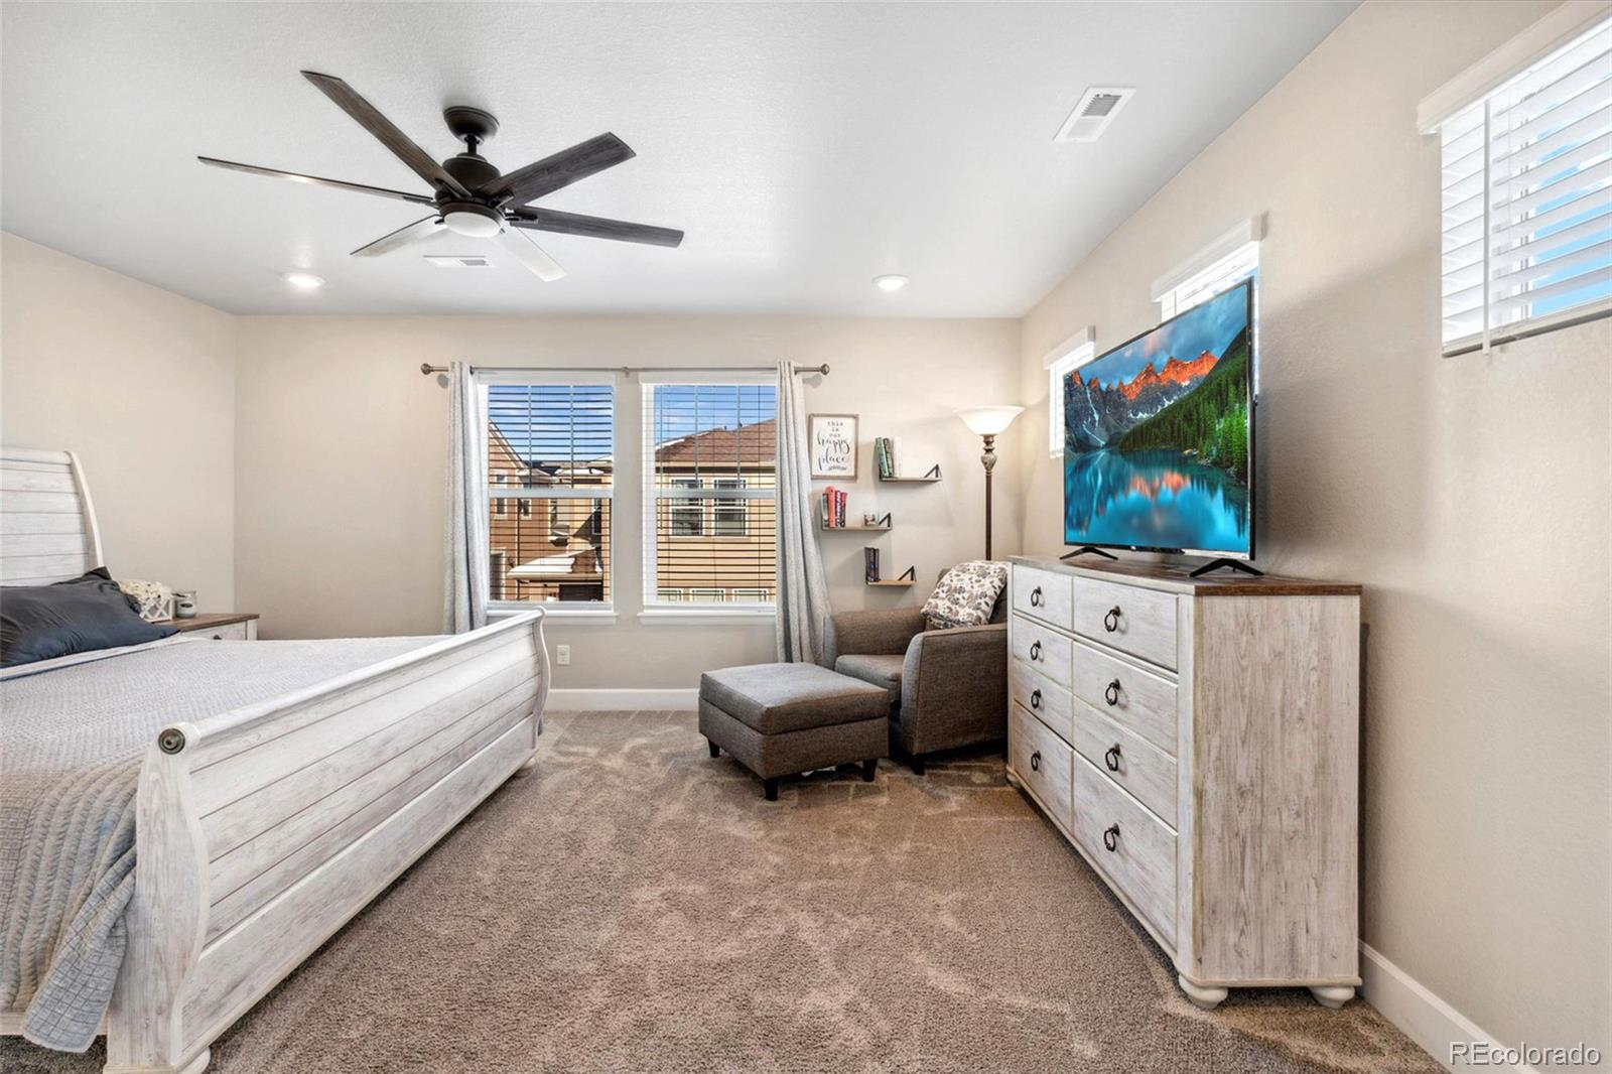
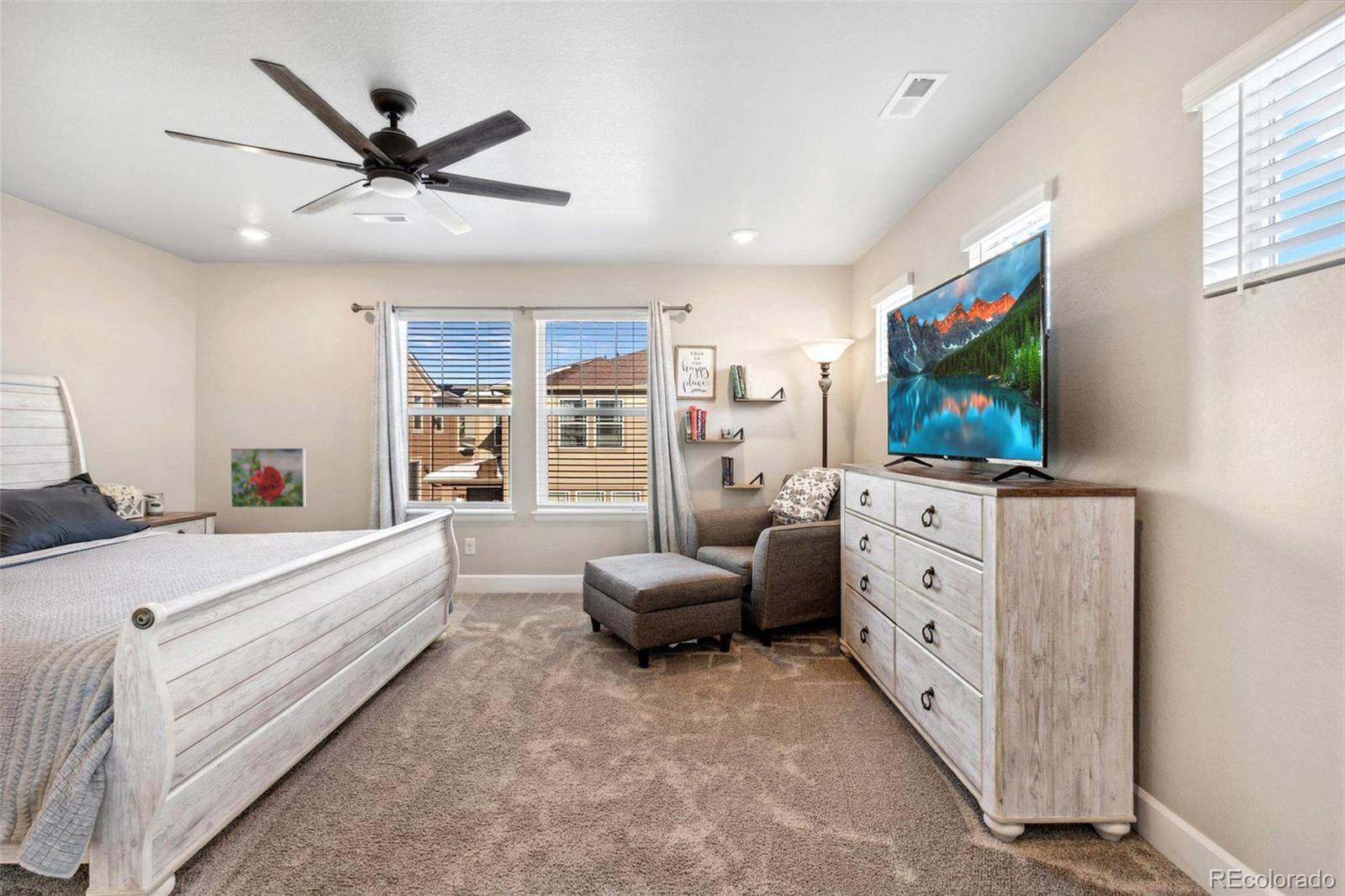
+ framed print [229,447,308,509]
